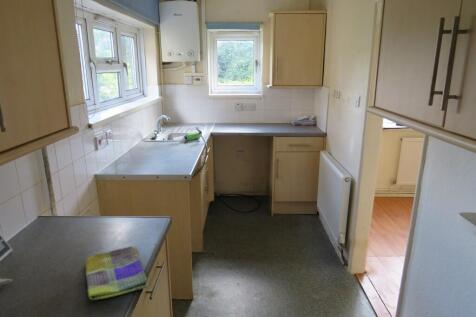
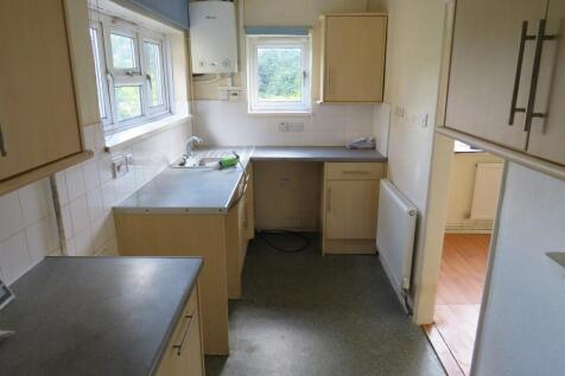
- dish towel [84,245,148,301]
